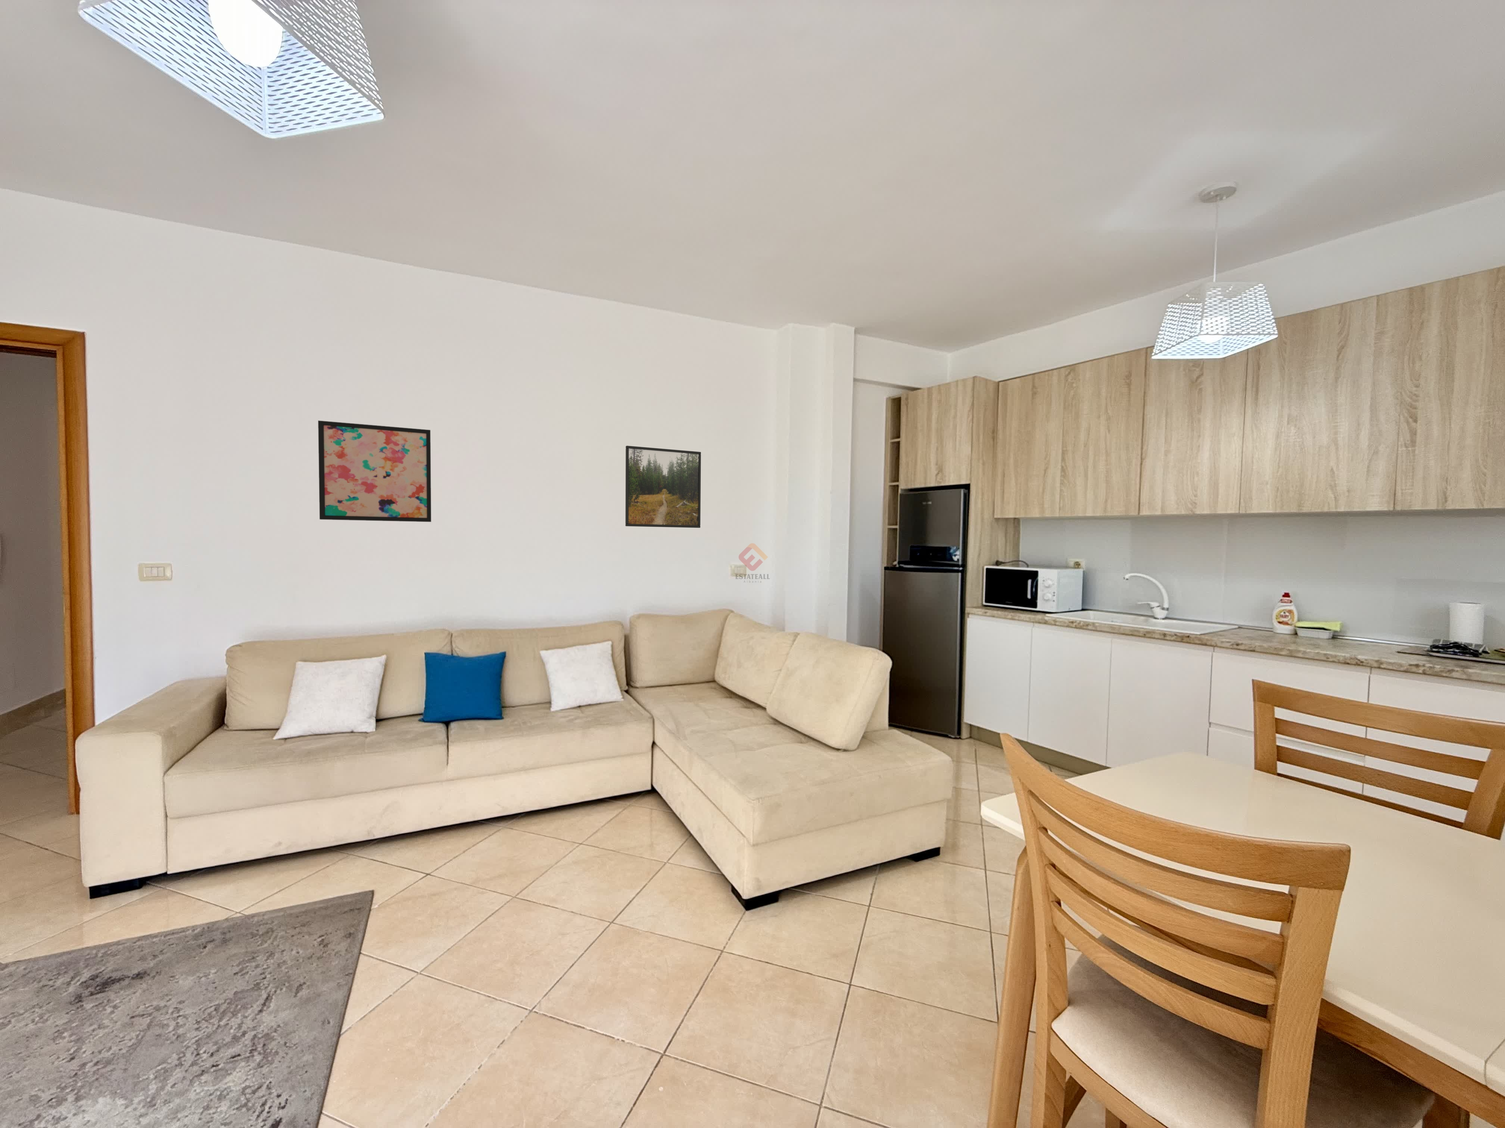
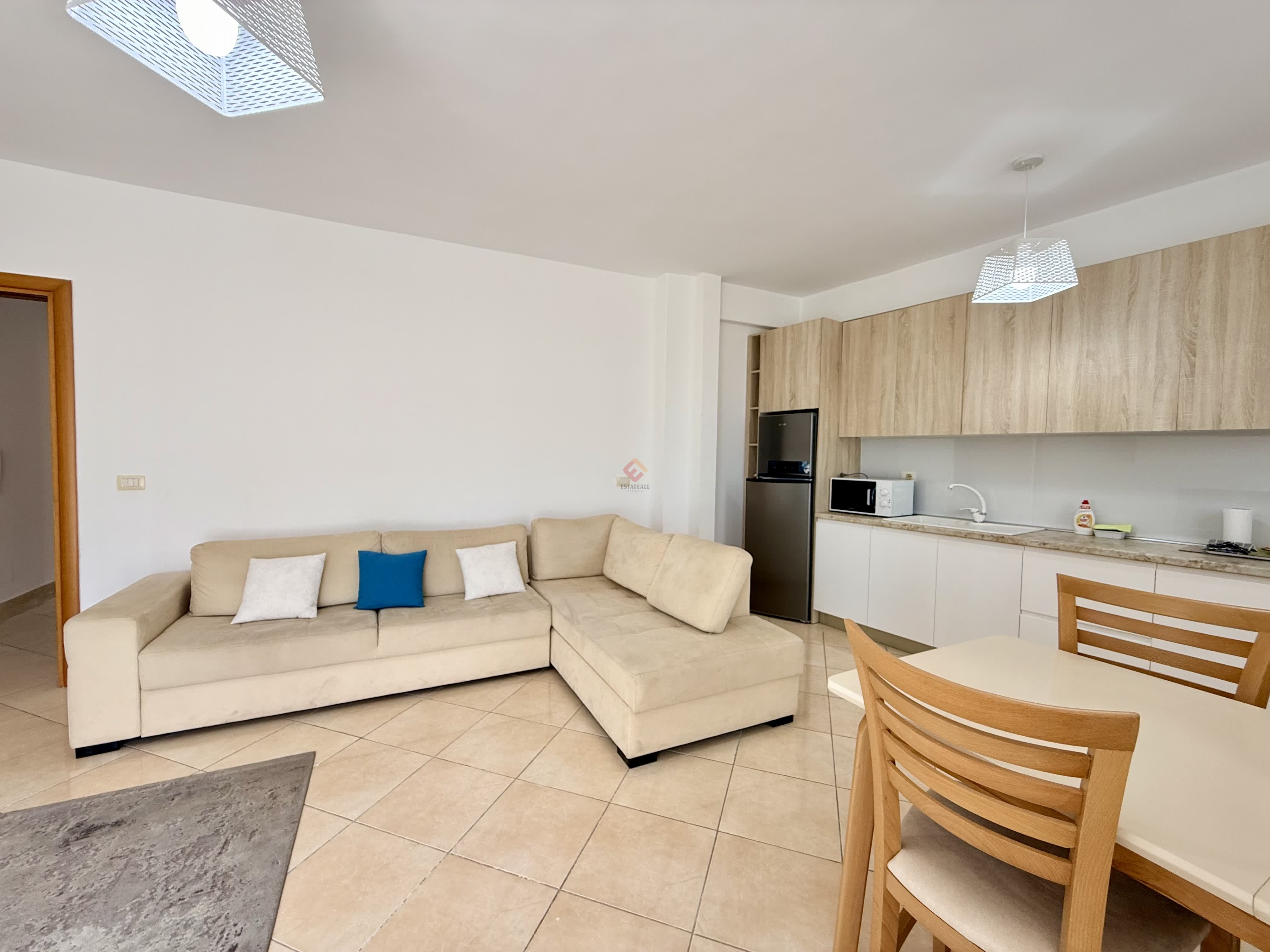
- wall art [318,419,431,523]
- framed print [626,446,702,528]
